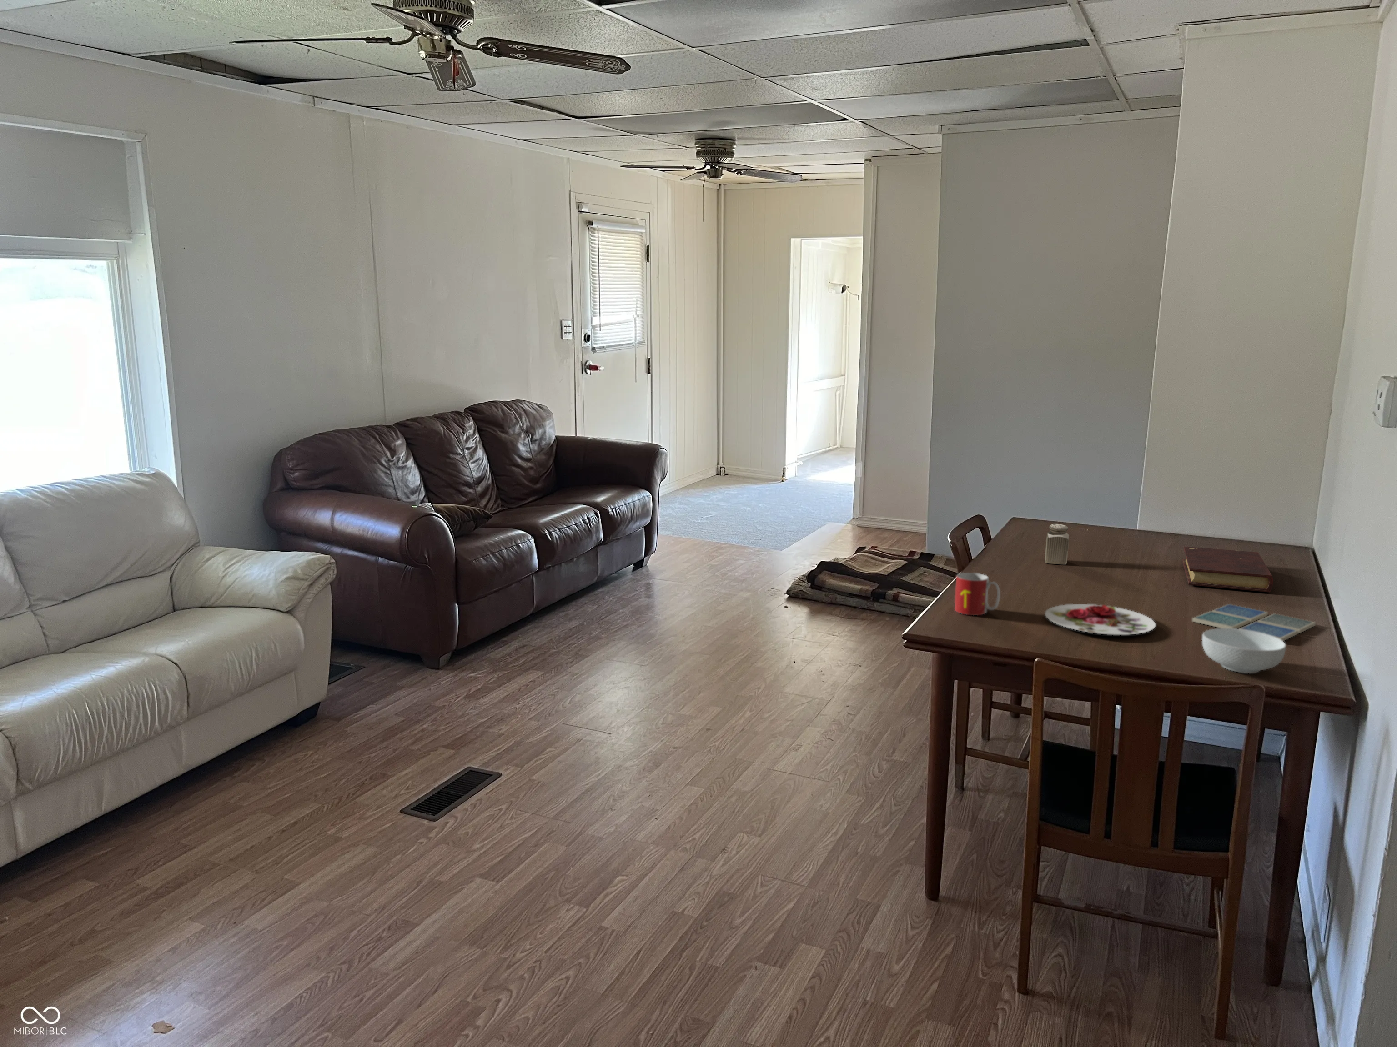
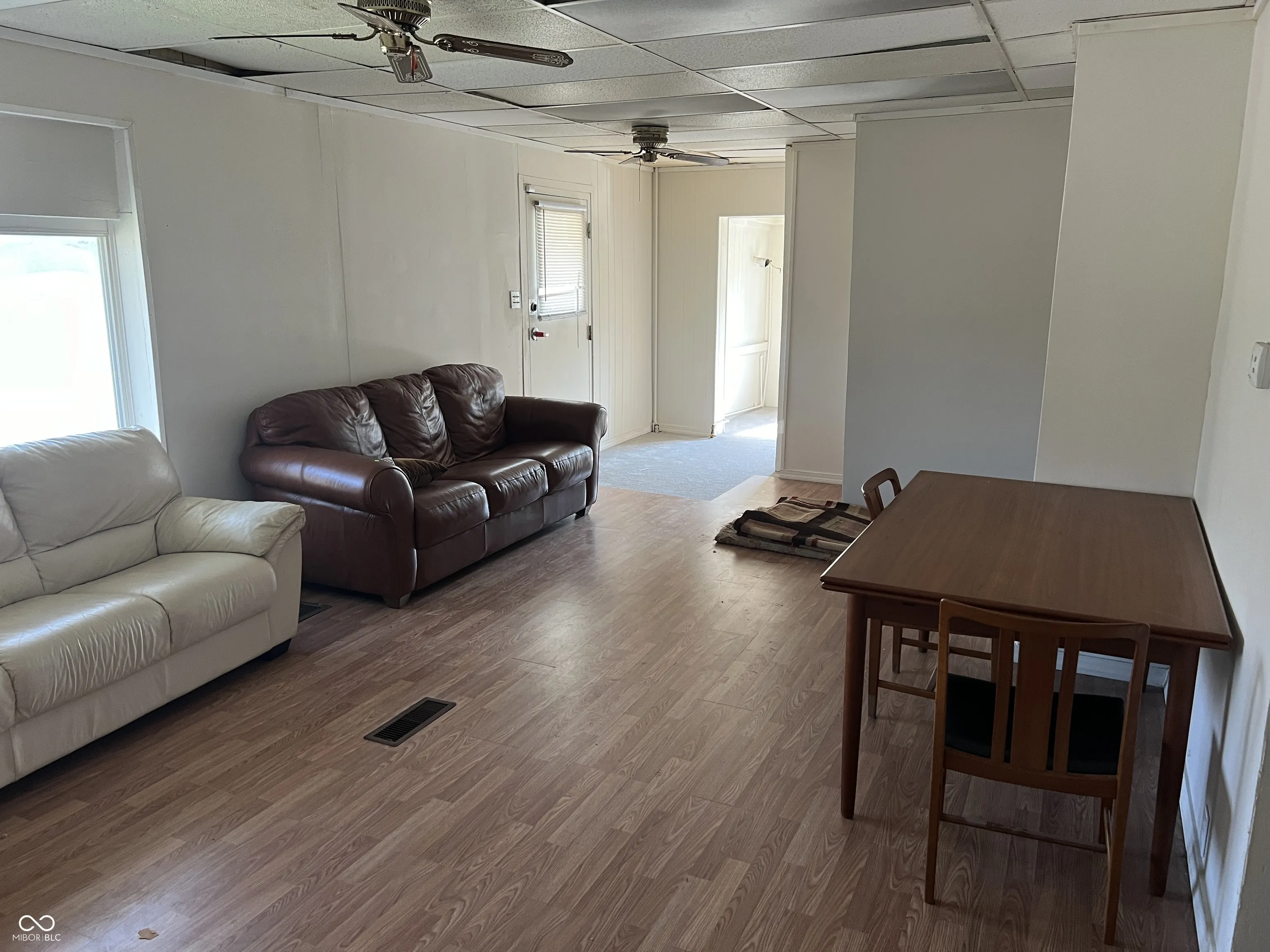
- book [1181,547,1274,593]
- plate [1045,604,1156,636]
- cereal bowl [1201,628,1287,674]
- mug [954,572,1001,616]
- drink coaster [1191,604,1316,641]
- salt shaker [1045,524,1069,565]
